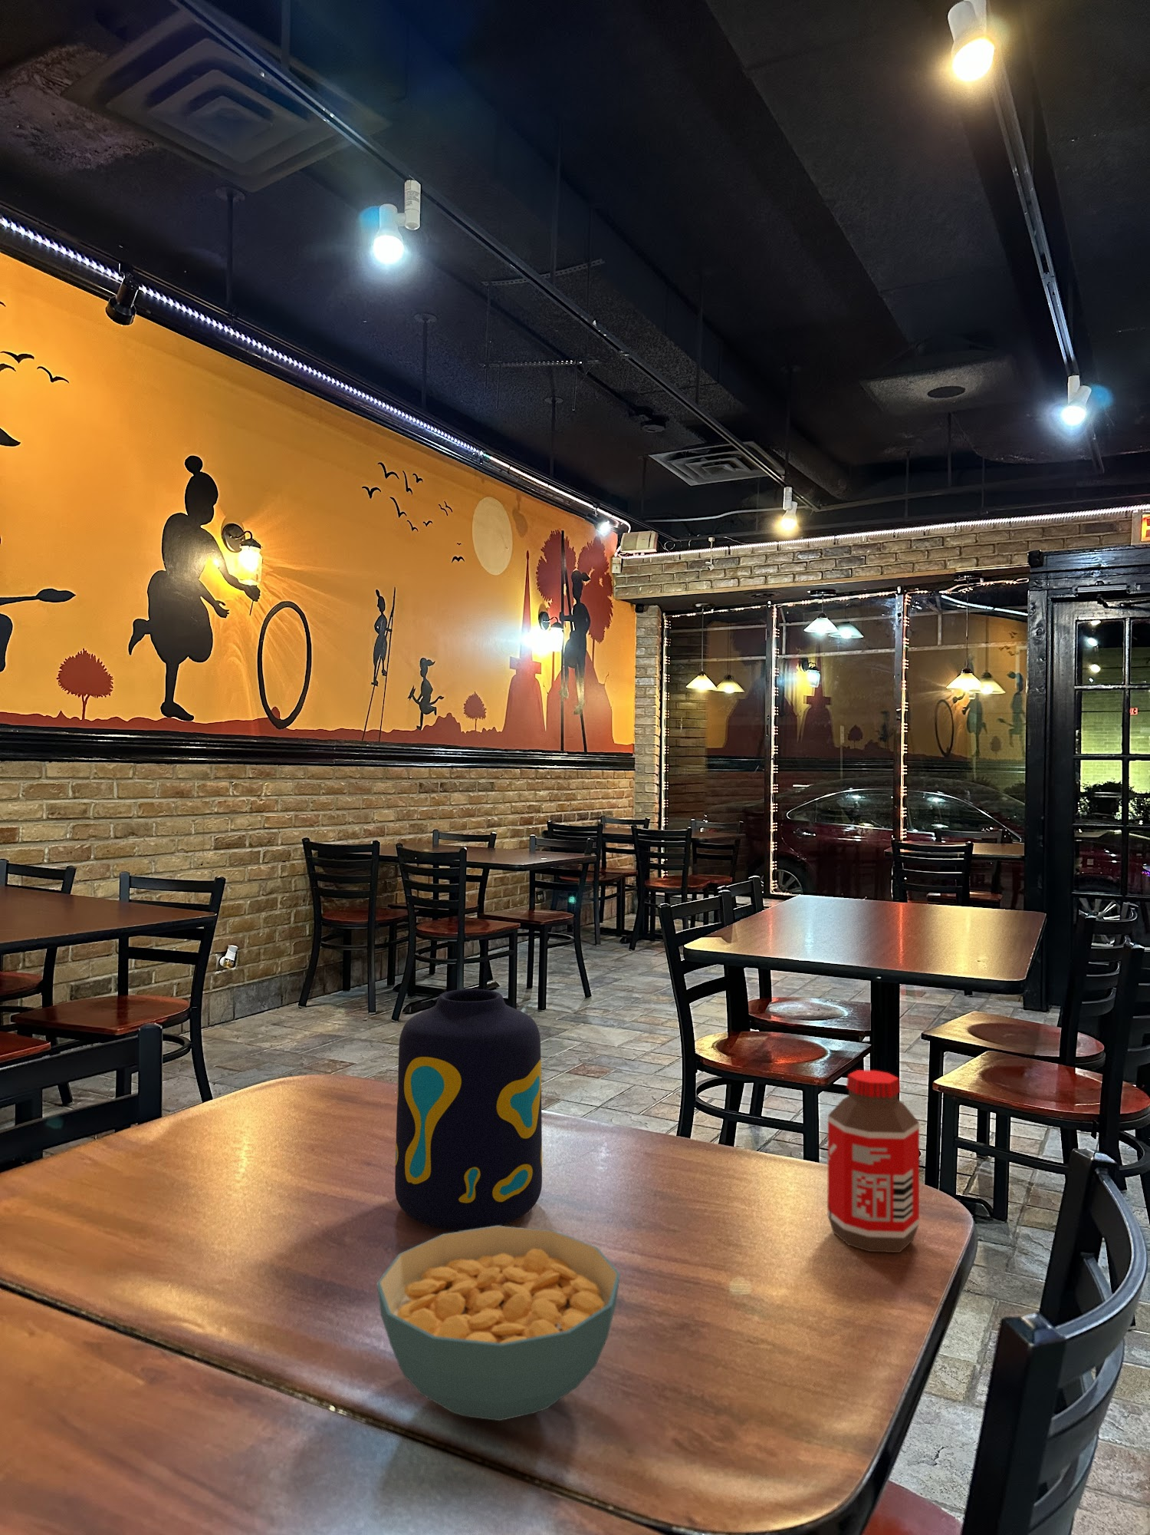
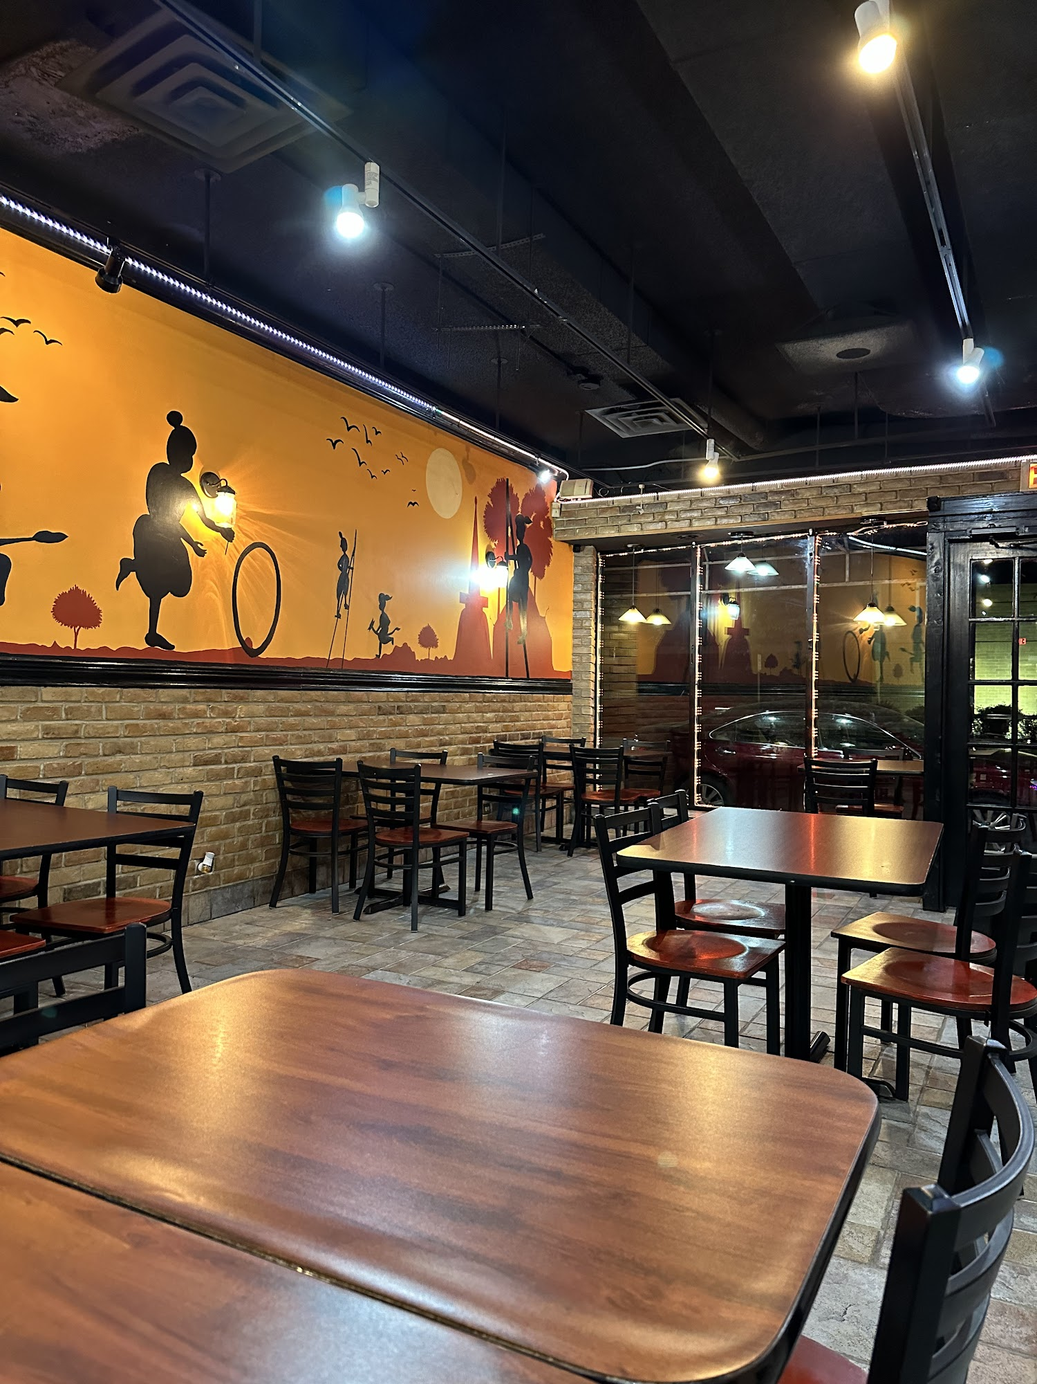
- vase [394,989,542,1232]
- bottle [826,1070,920,1253]
- cereal bowl [377,1226,621,1421]
